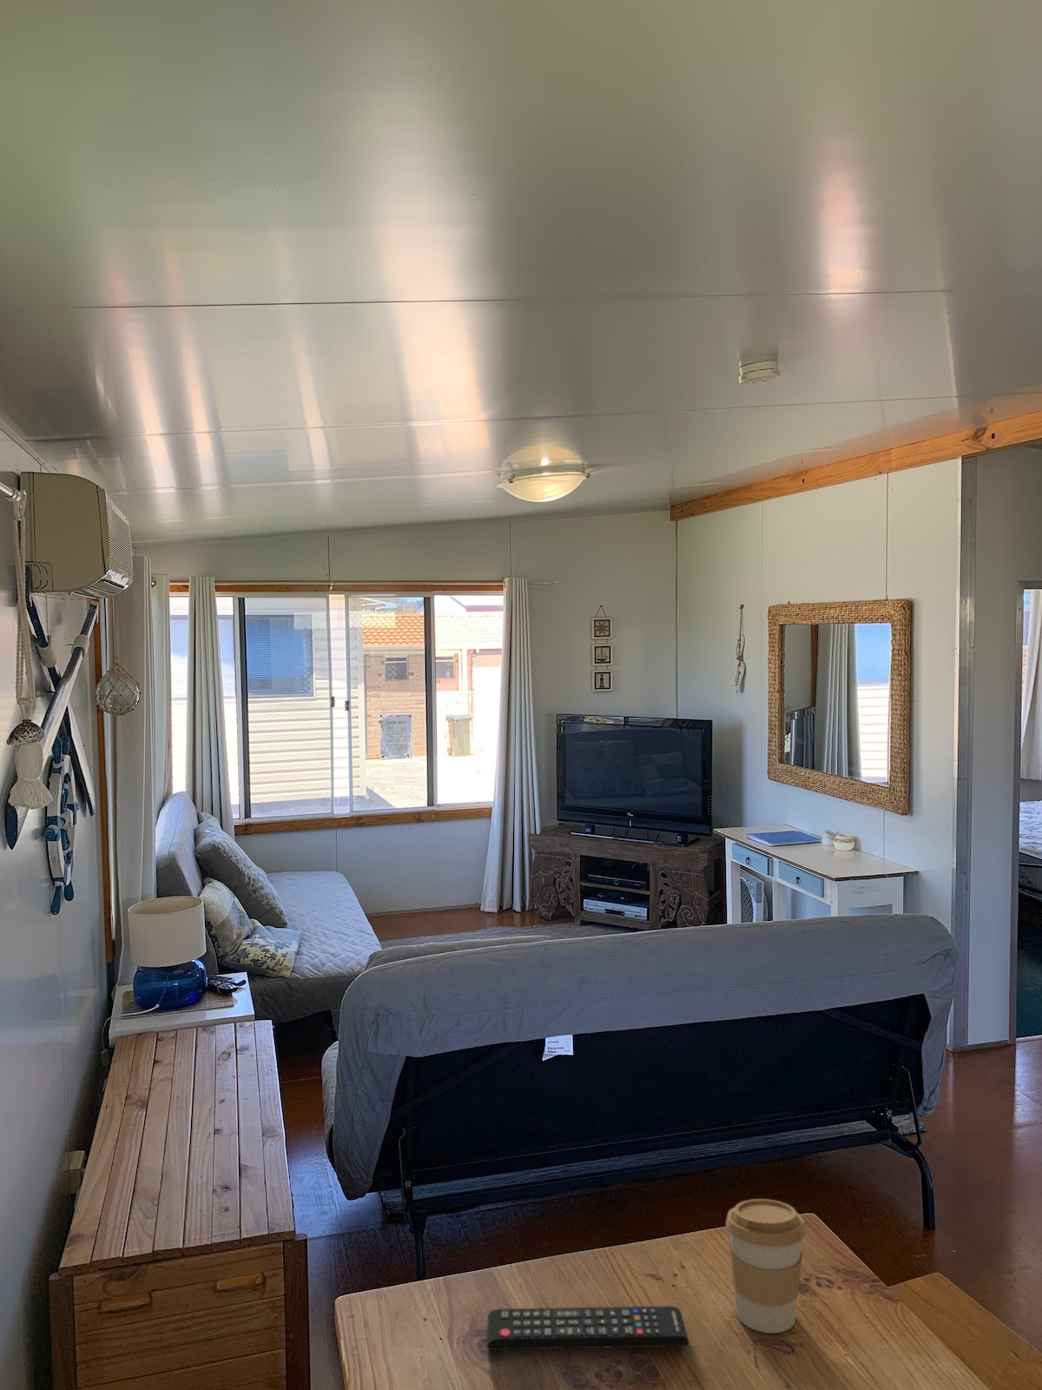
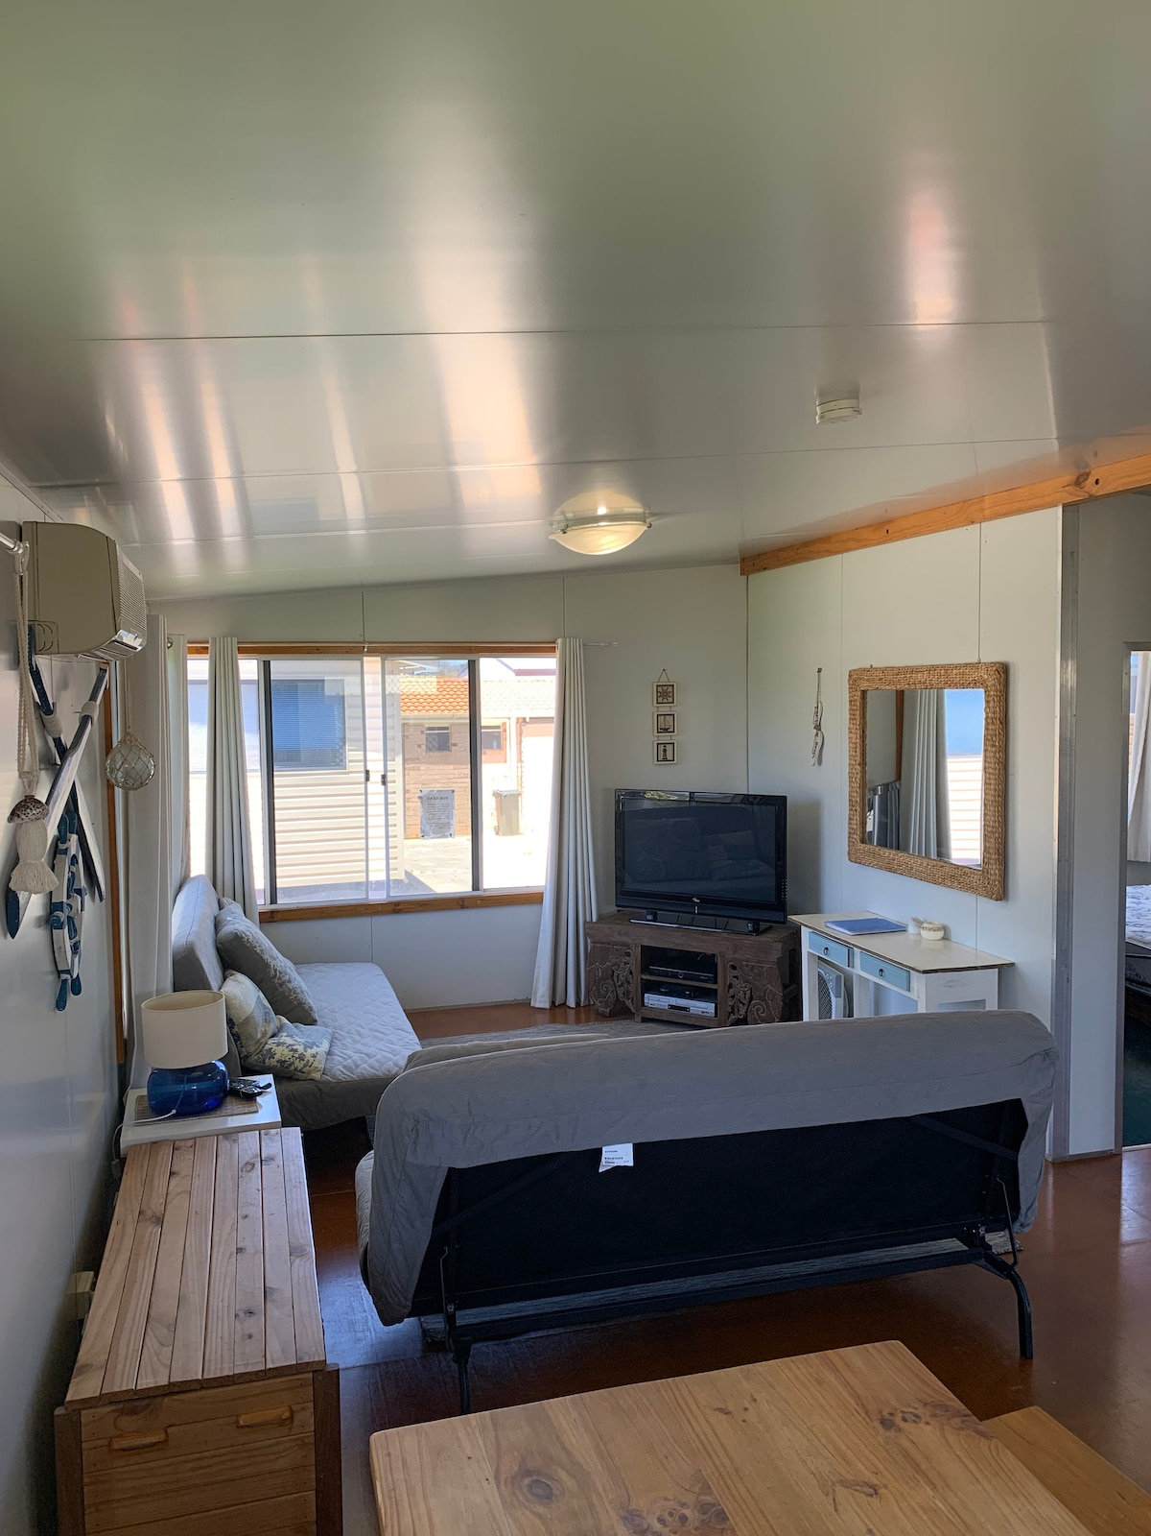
- remote control [486,1305,691,1351]
- coffee cup [725,1198,807,1334]
